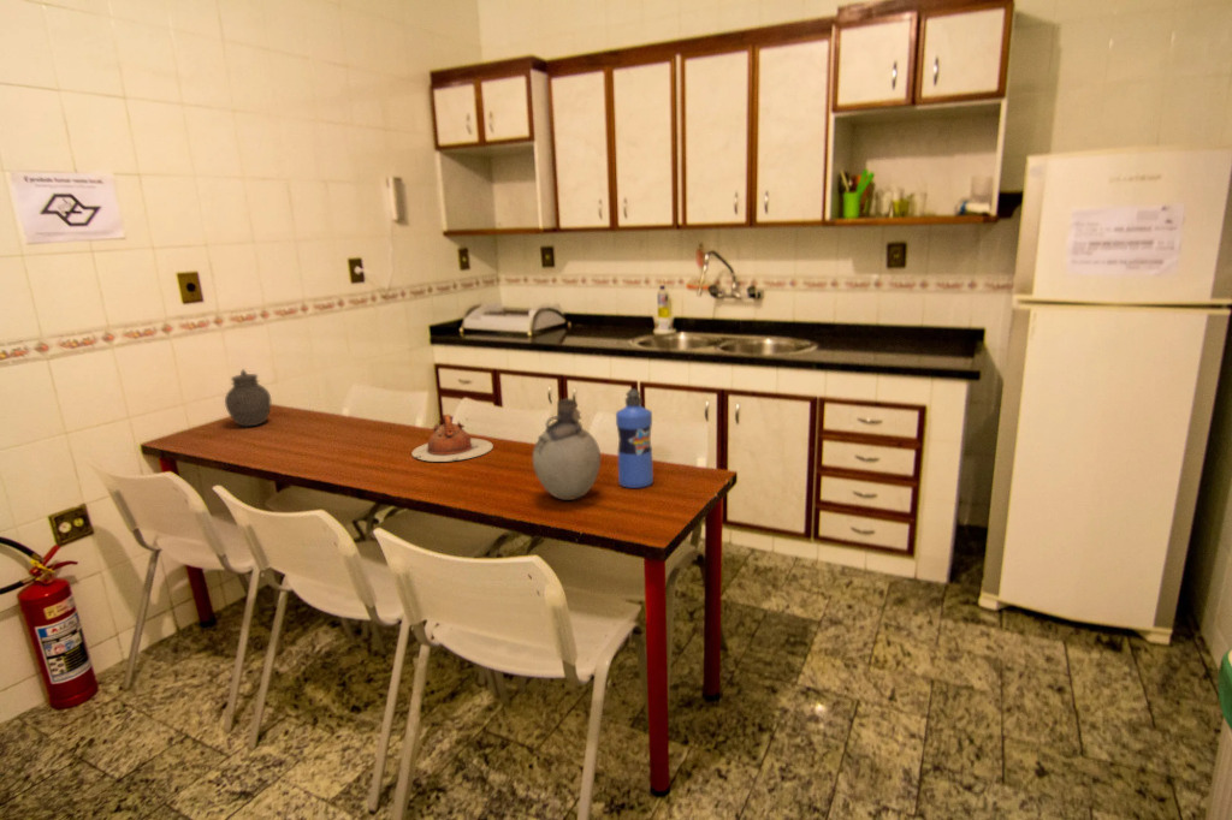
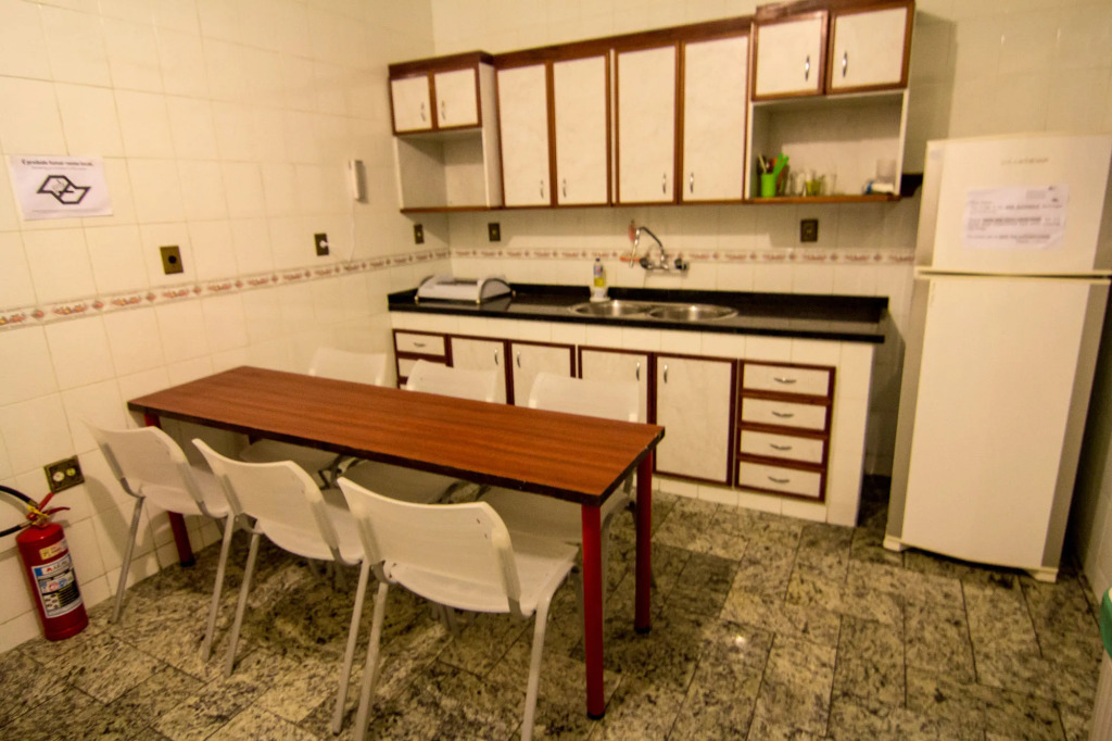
- teapot [410,414,494,463]
- water bottle [615,388,654,489]
- jar [224,369,272,428]
- vase [532,398,602,501]
